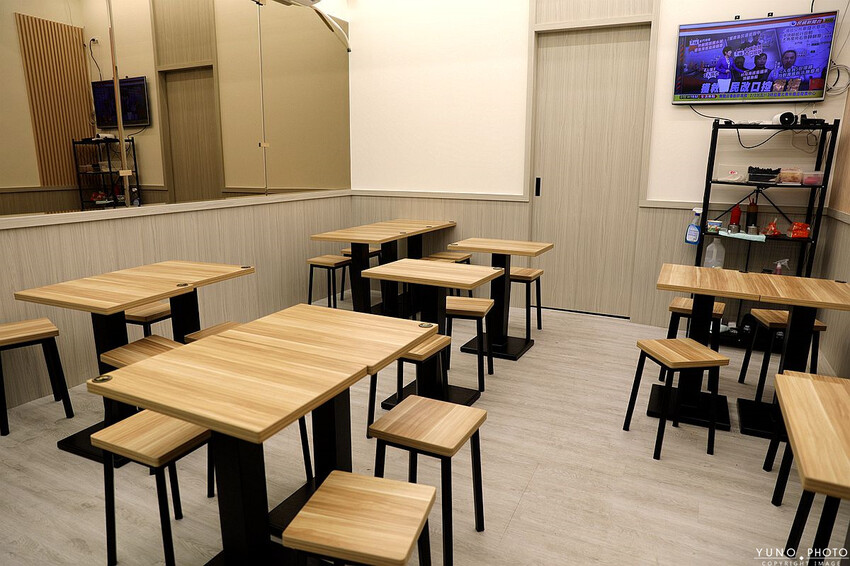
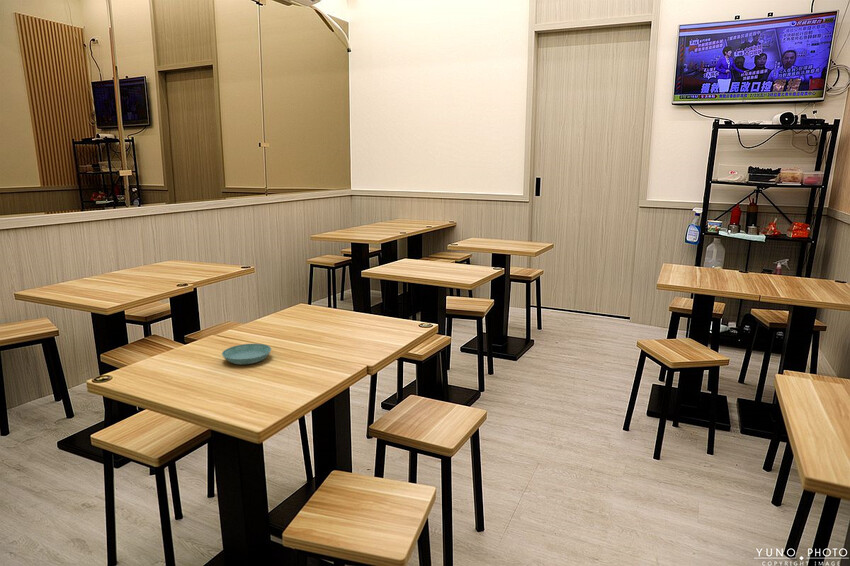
+ saucer [221,343,272,366]
